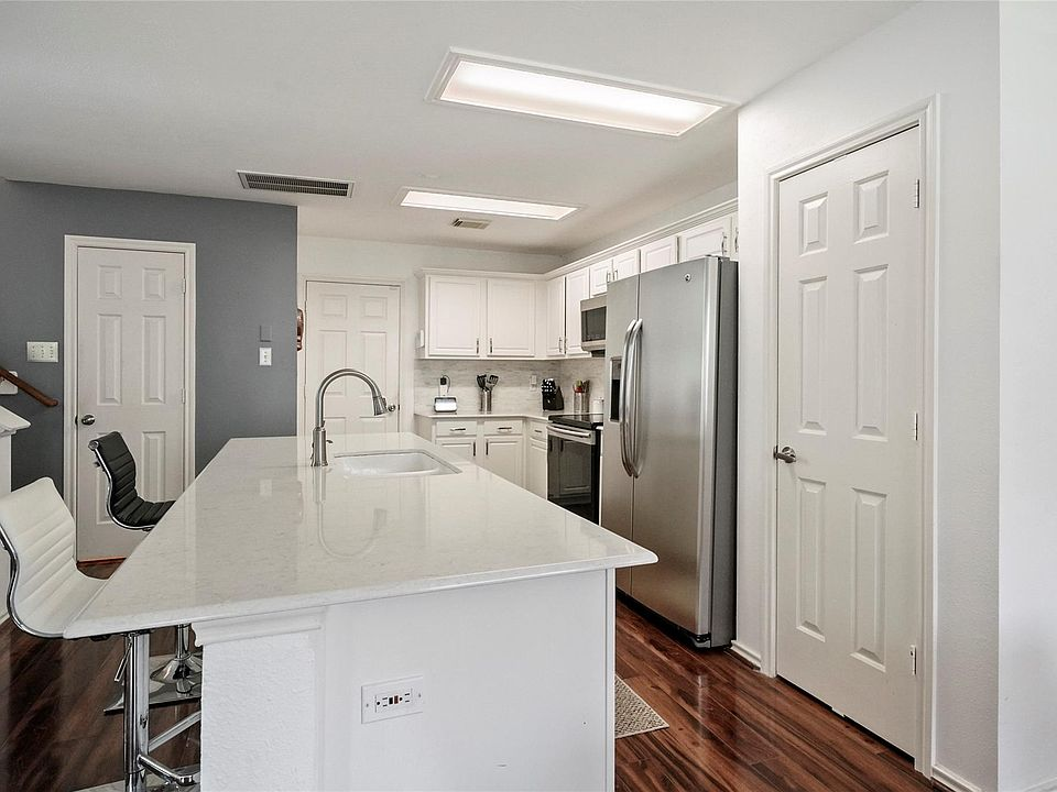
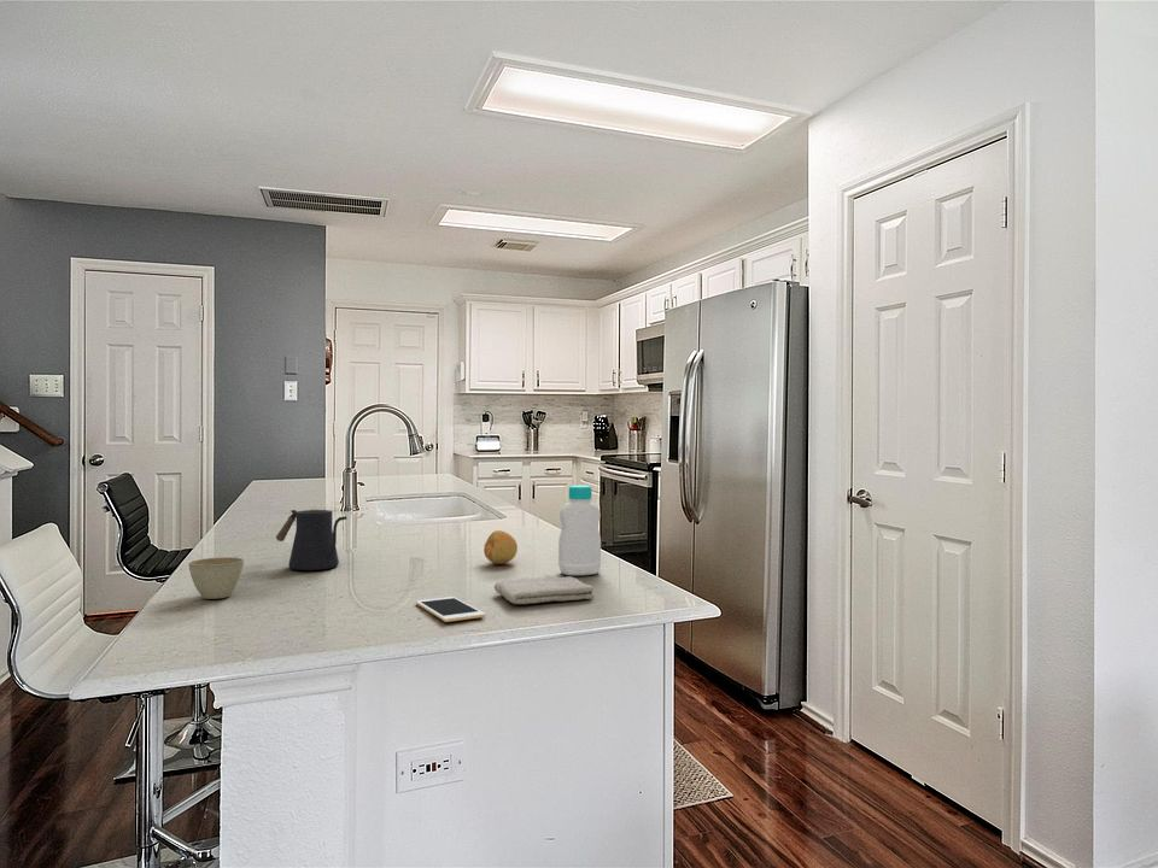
+ kettle [275,509,349,571]
+ washcloth [493,575,595,605]
+ fruit [482,529,519,565]
+ flower pot [187,556,245,600]
+ cell phone [415,596,486,623]
+ bottle [557,485,602,576]
